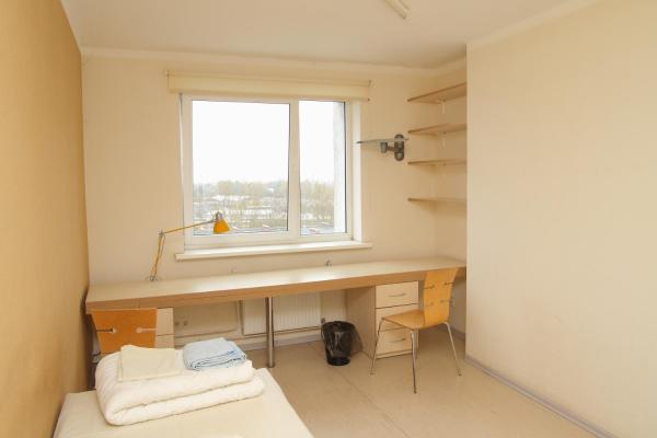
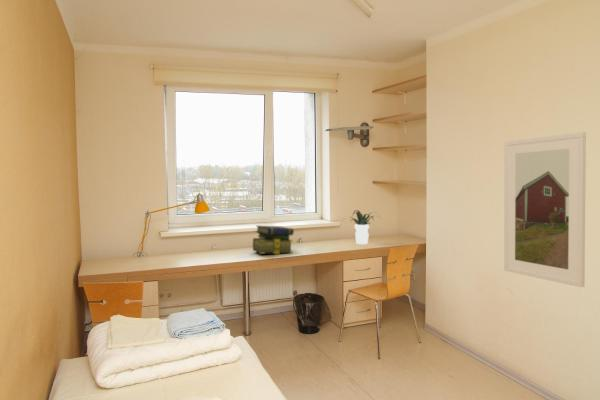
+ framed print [503,131,587,288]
+ stack of books [252,224,295,255]
+ potted plant [341,209,382,245]
